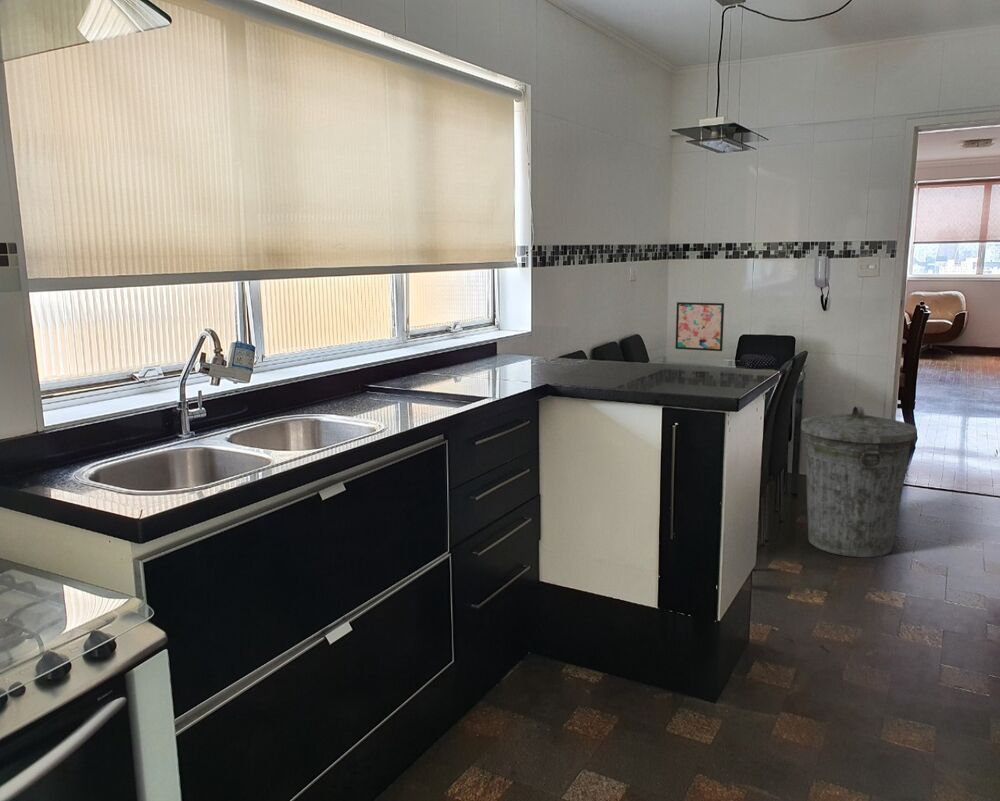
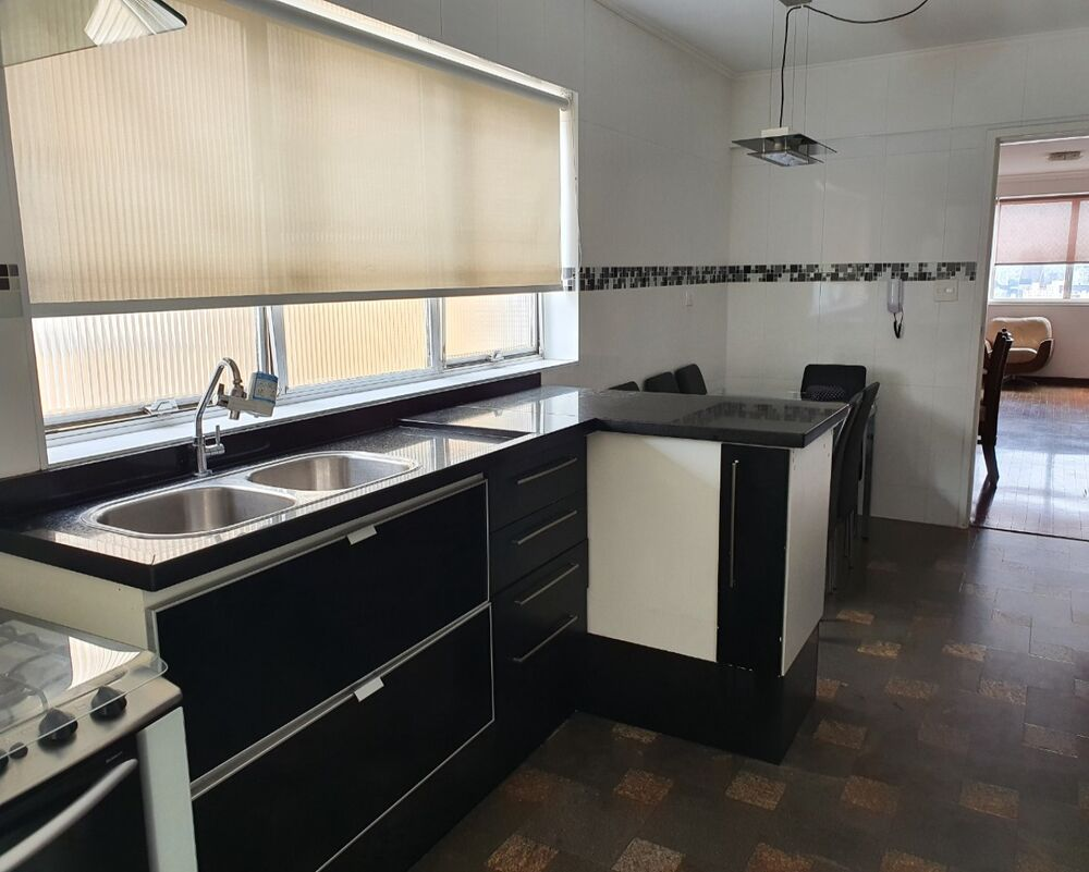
- wall art [674,301,725,352]
- trash can [800,405,918,558]
